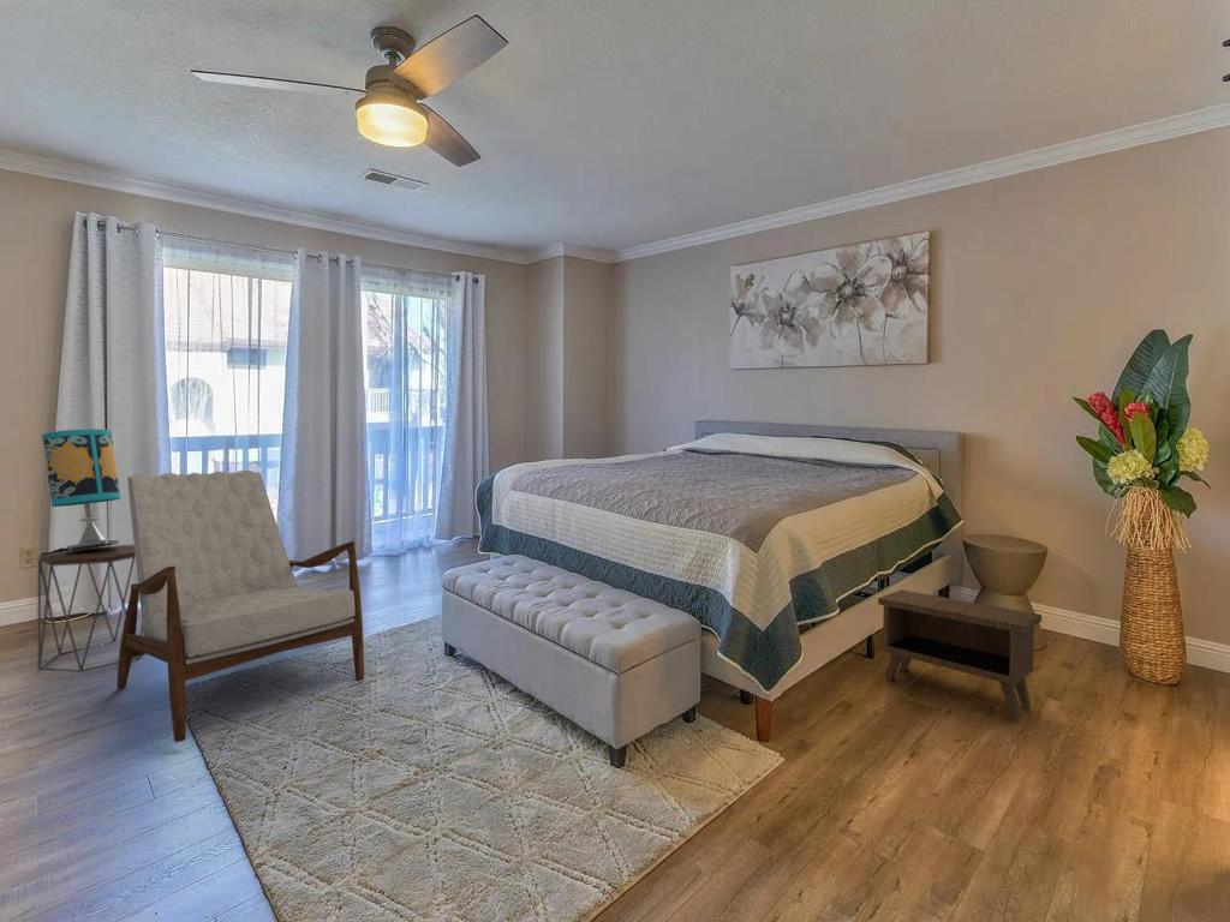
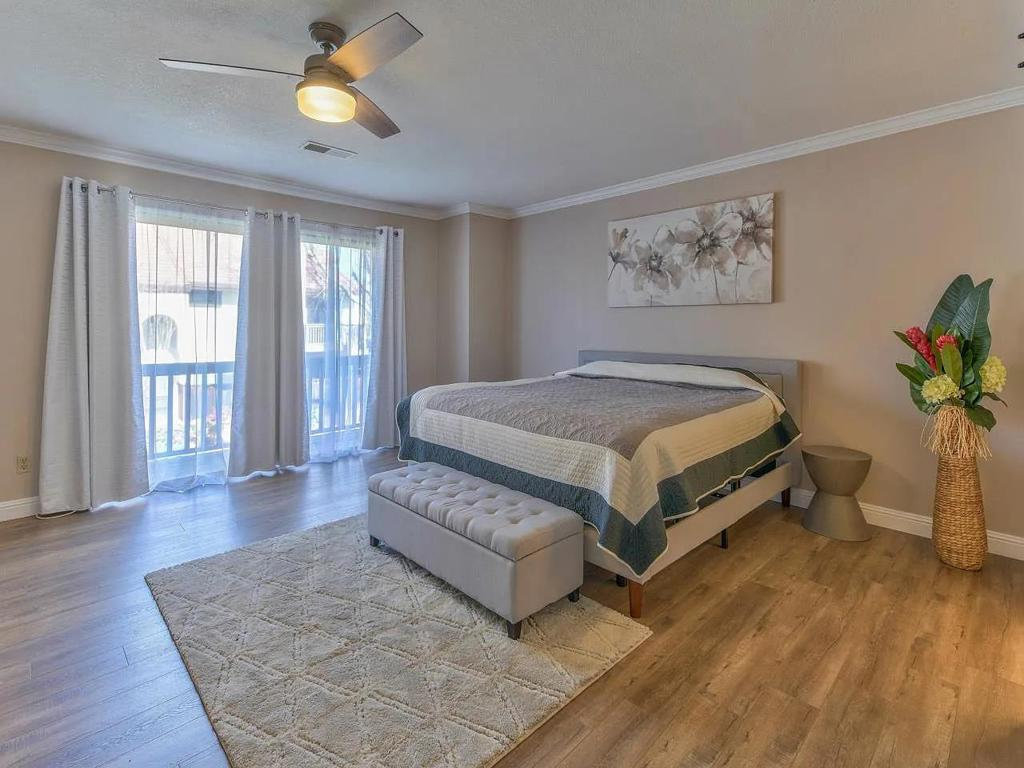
- nightstand [877,588,1043,720]
- table lamp [40,427,123,555]
- side table [37,544,144,673]
- armchair [117,469,365,743]
